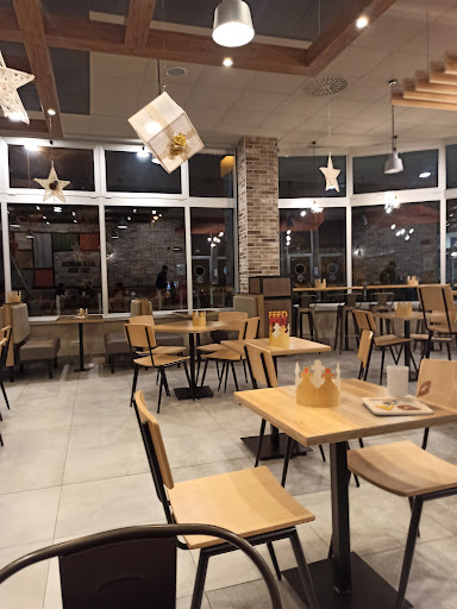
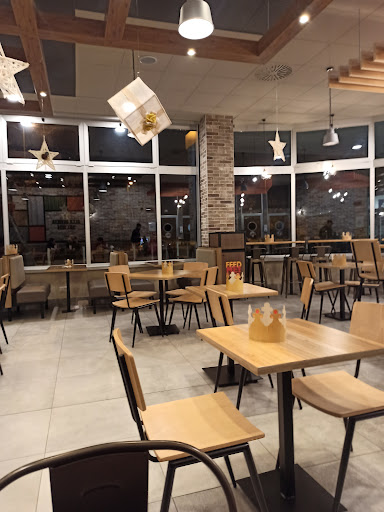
- food tray [361,364,434,416]
